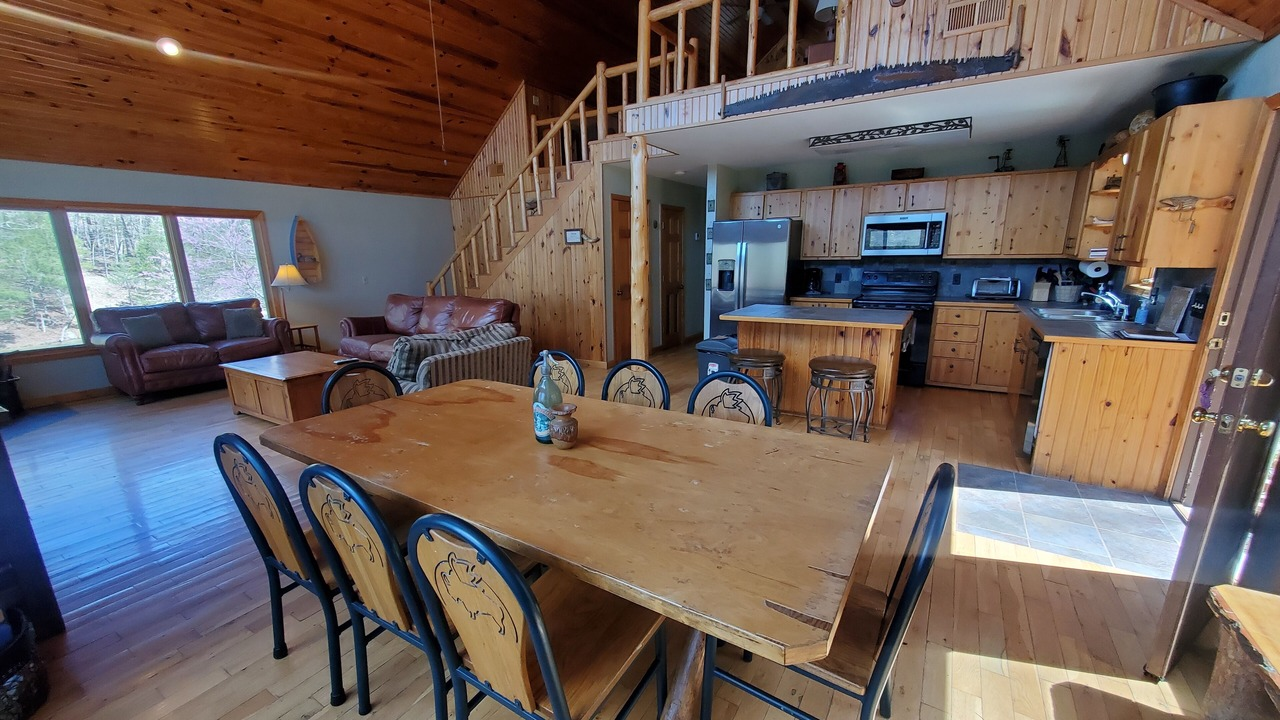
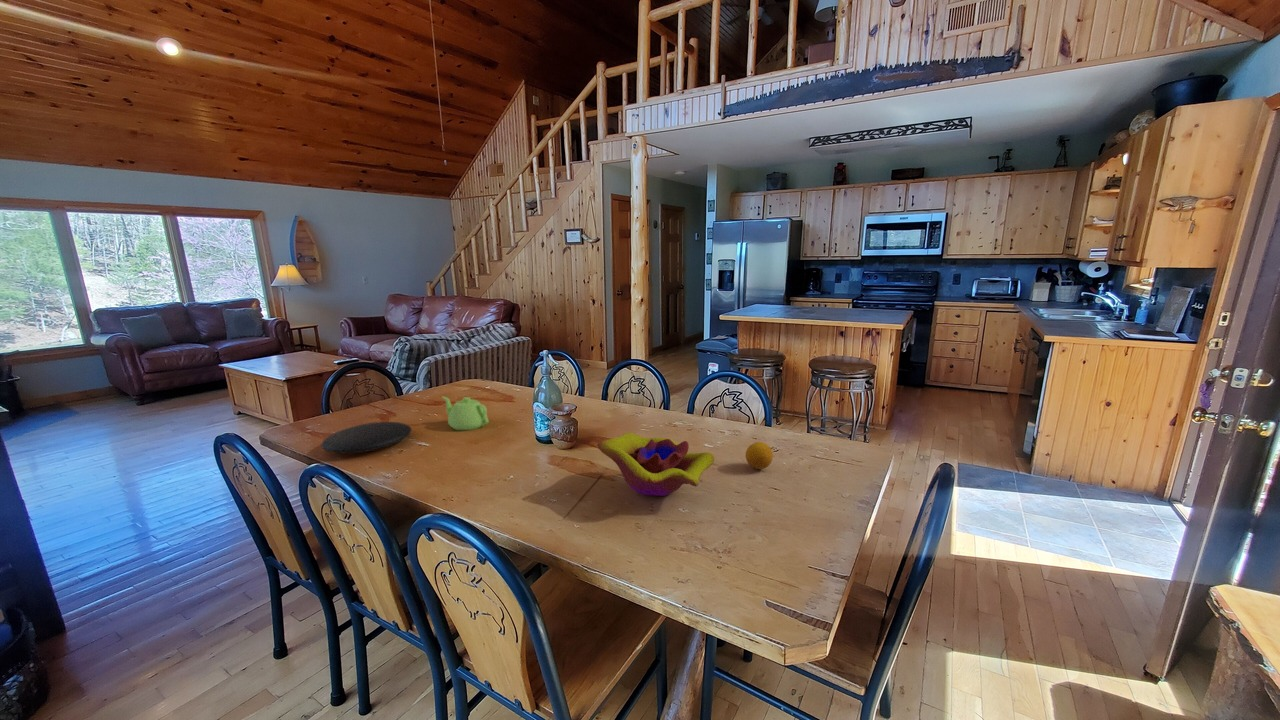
+ fruit [745,441,775,470]
+ teapot [441,395,490,431]
+ plate [320,421,413,454]
+ decorative bowl [596,432,715,497]
